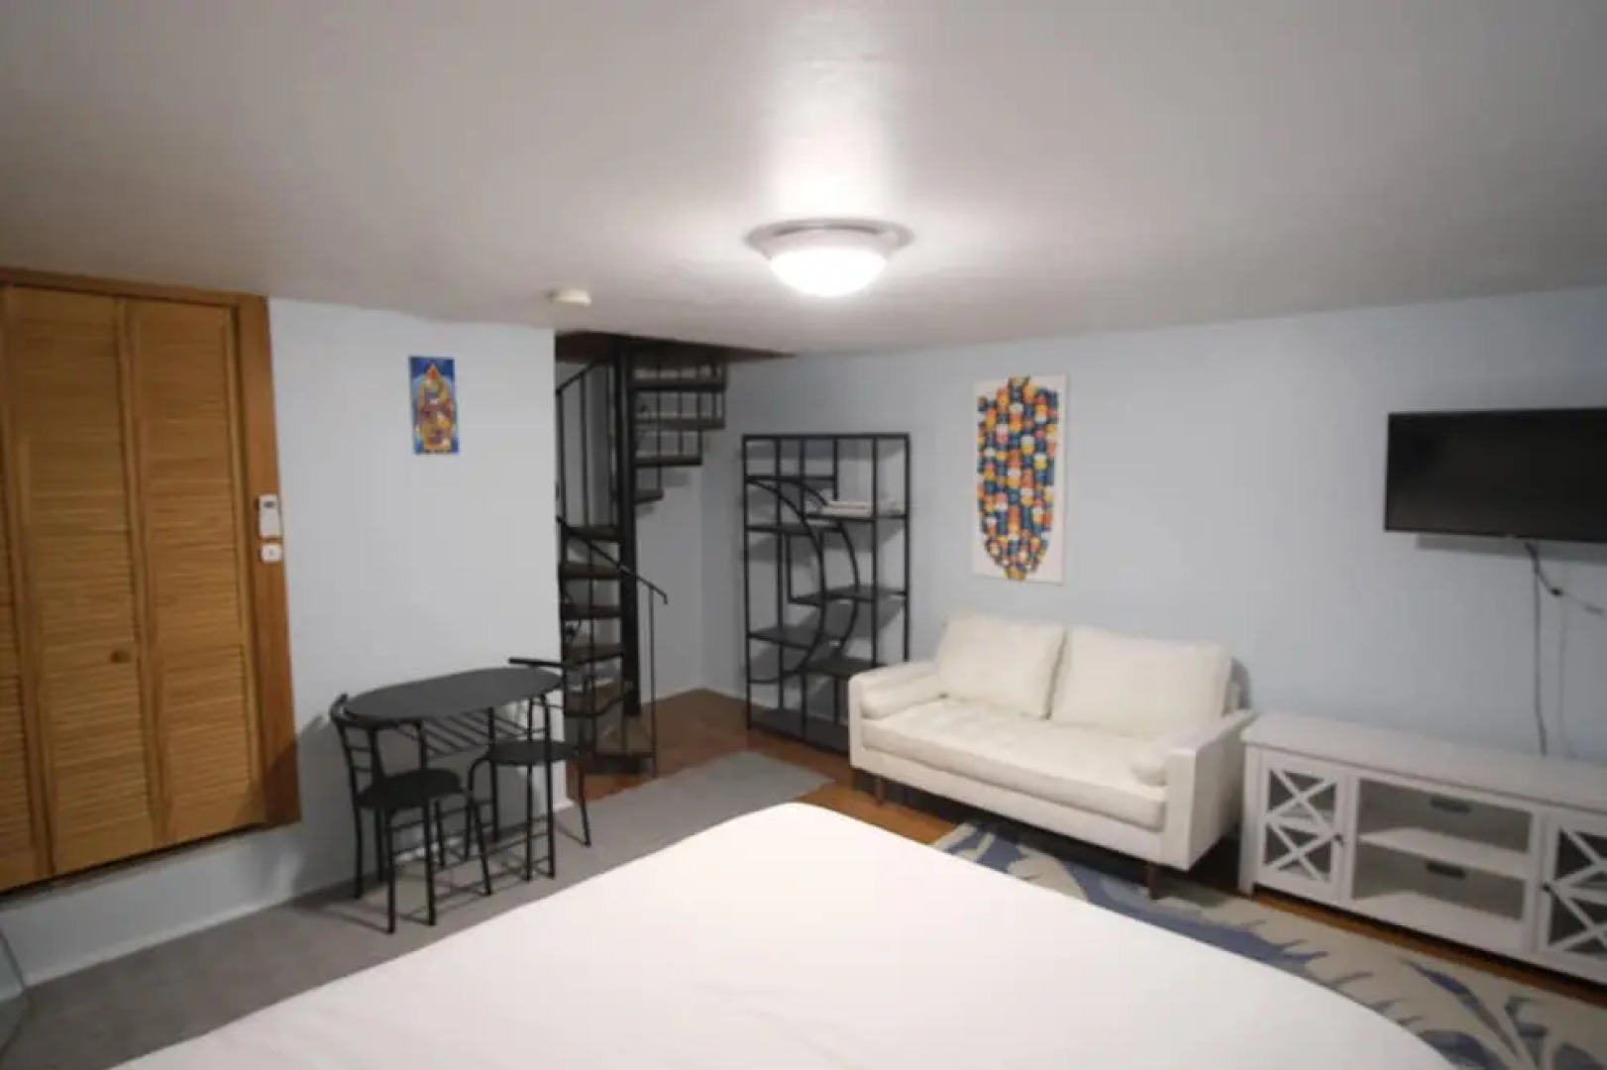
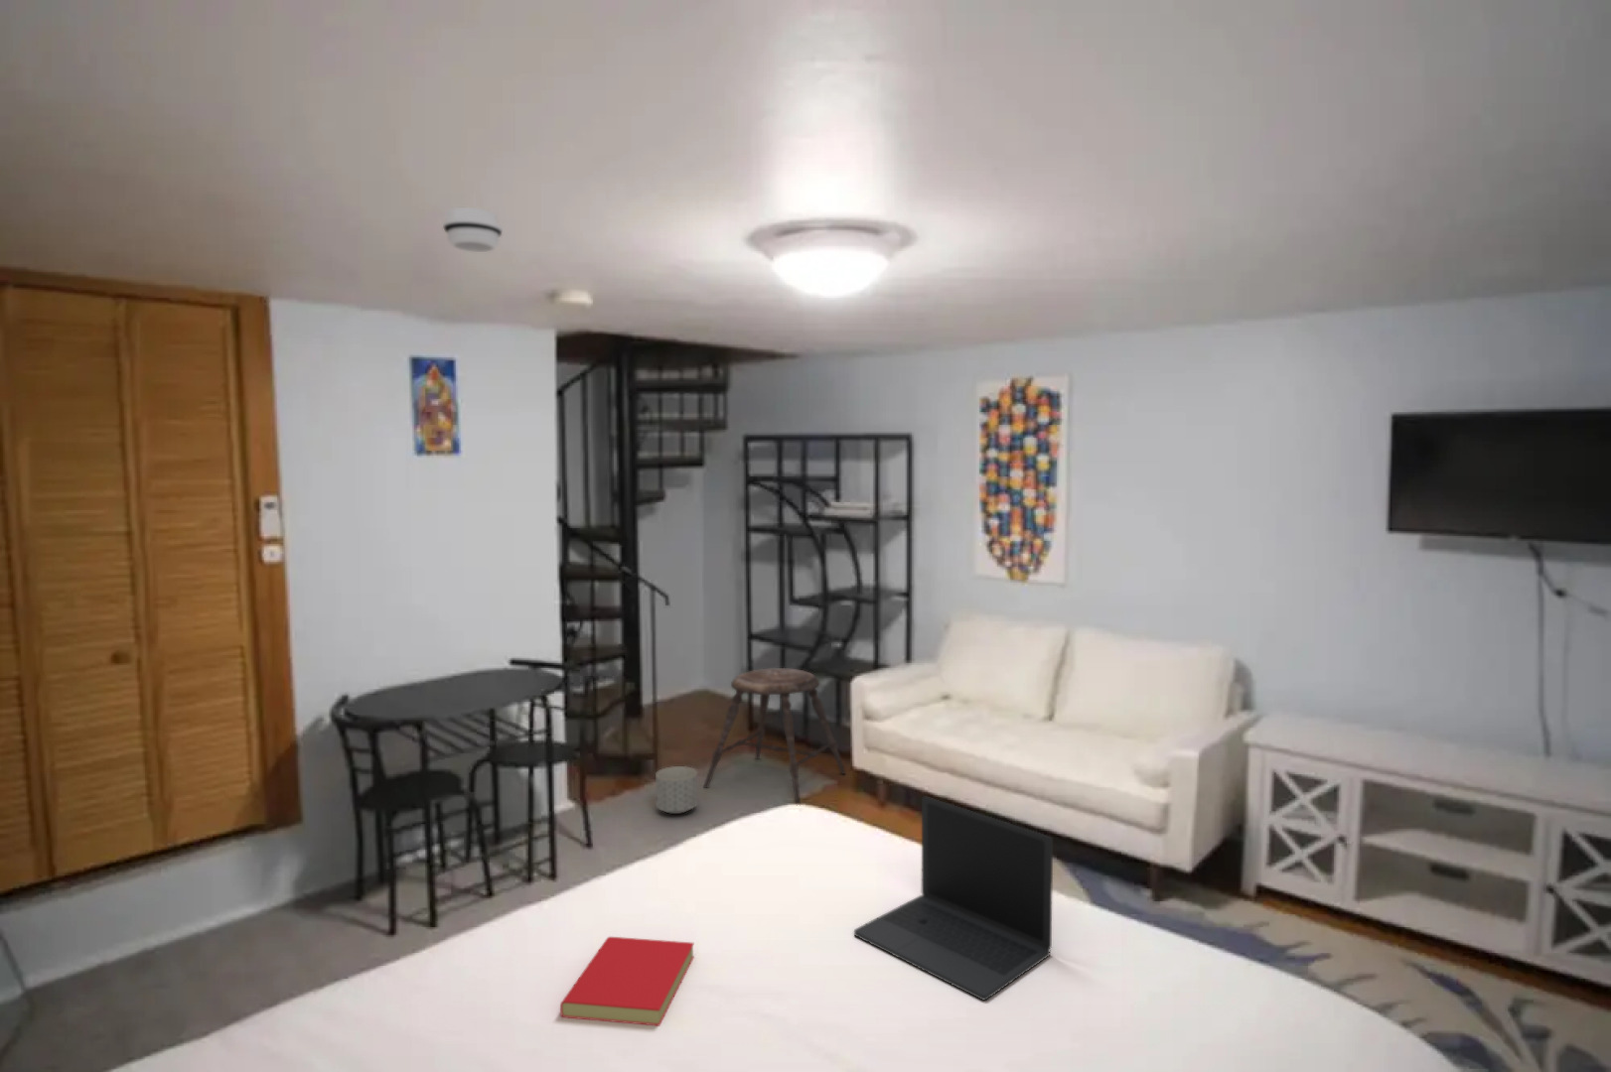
+ laptop [853,796,1053,1001]
+ stool [703,668,846,805]
+ smoke detector [442,207,504,254]
+ planter [655,766,698,815]
+ book [559,936,695,1028]
